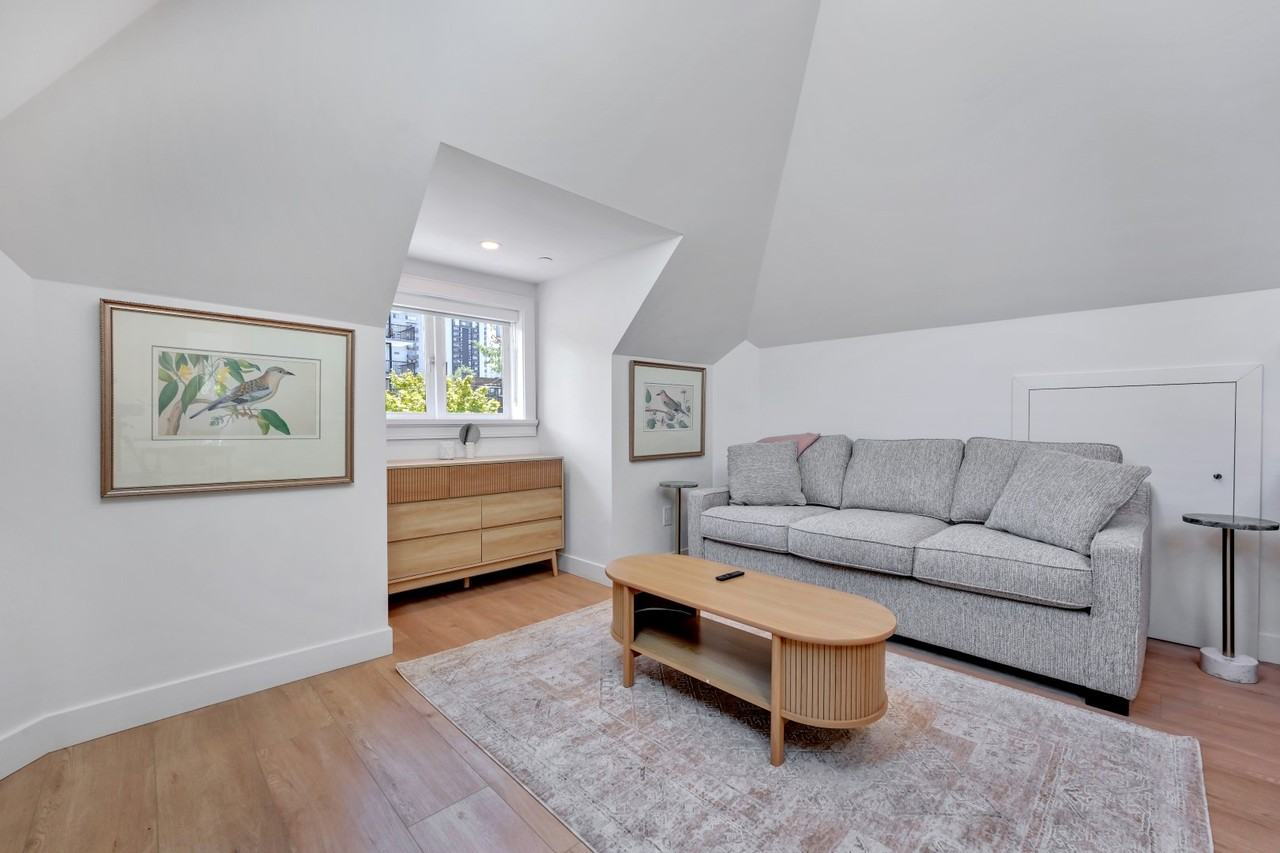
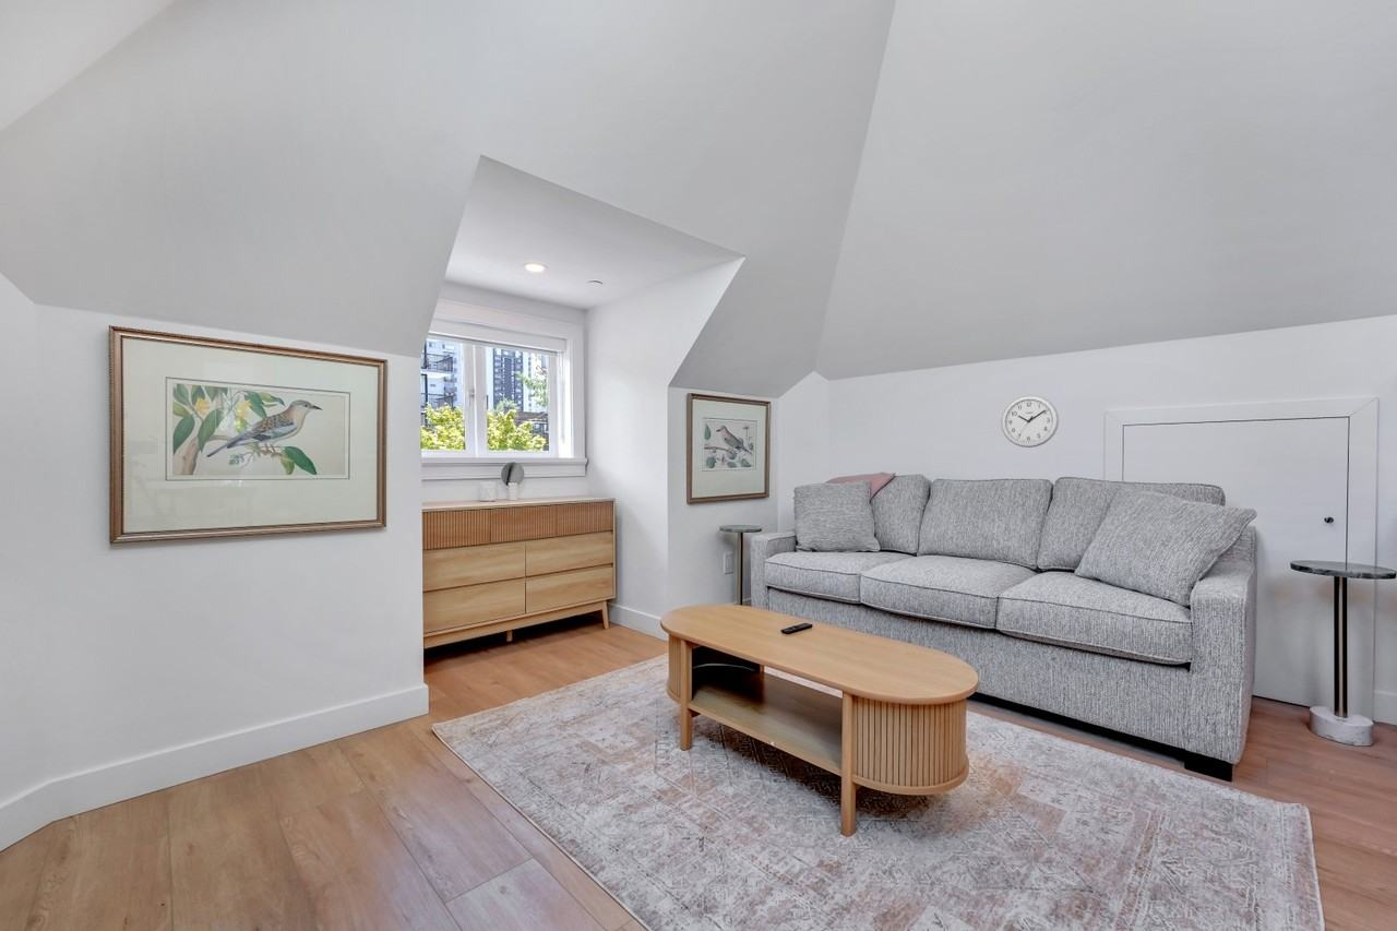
+ wall clock [1000,394,1060,449]
